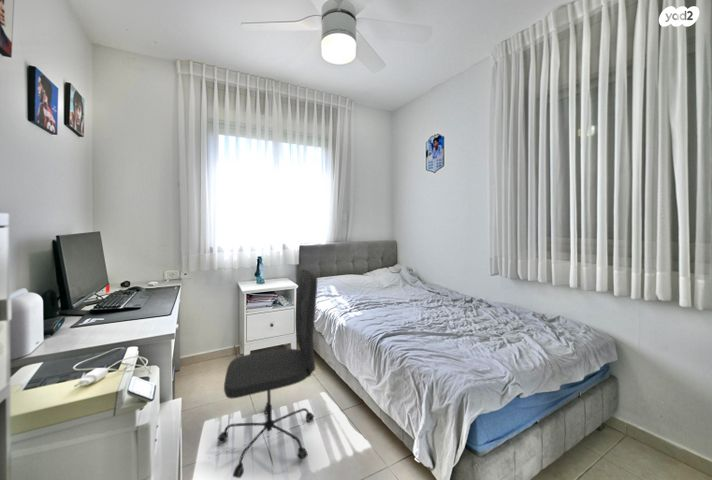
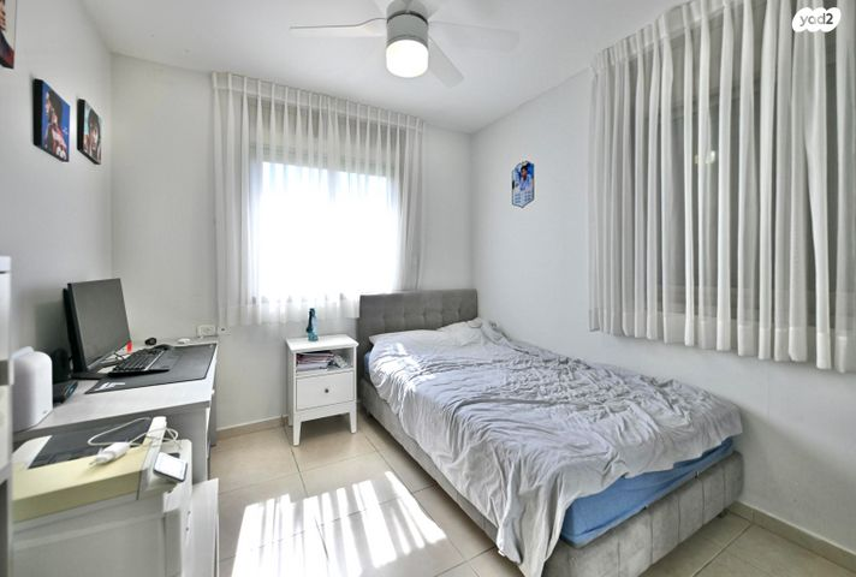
- office chair [217,268,318,479]
